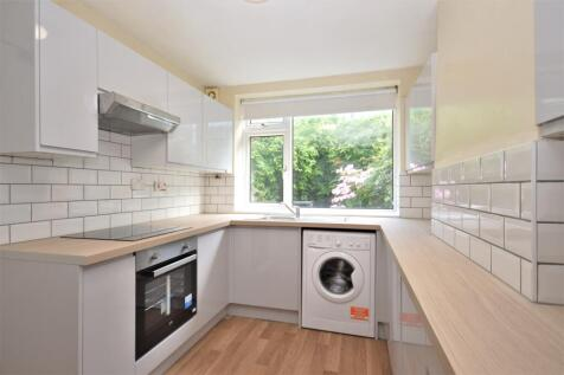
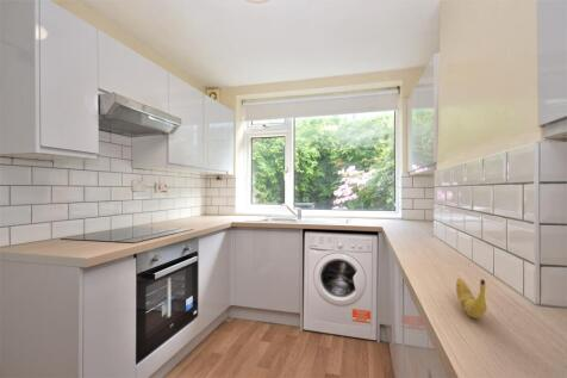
+ banana [455,277,487,320]
